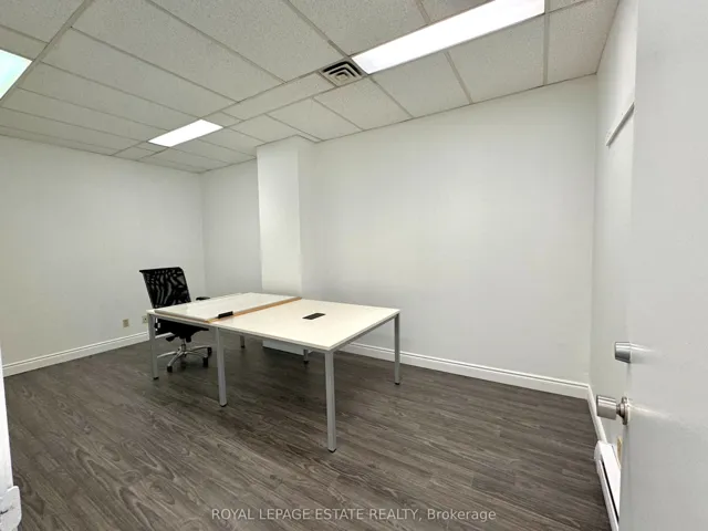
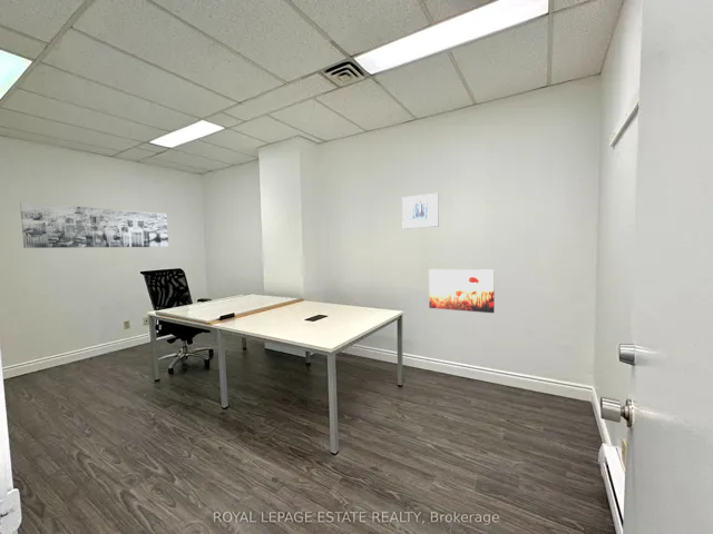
+ wall art [19,201,169,249]
+ wall art [401,192,440,229]
+ wall art [428,268,496,314]
